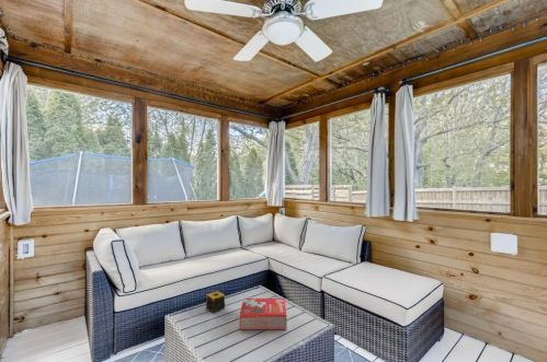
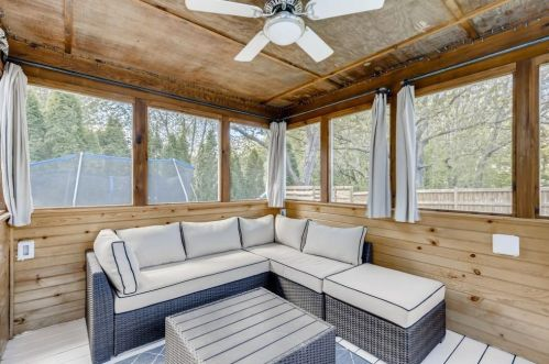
- candle [205,290,226,314]
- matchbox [238,297,288,330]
